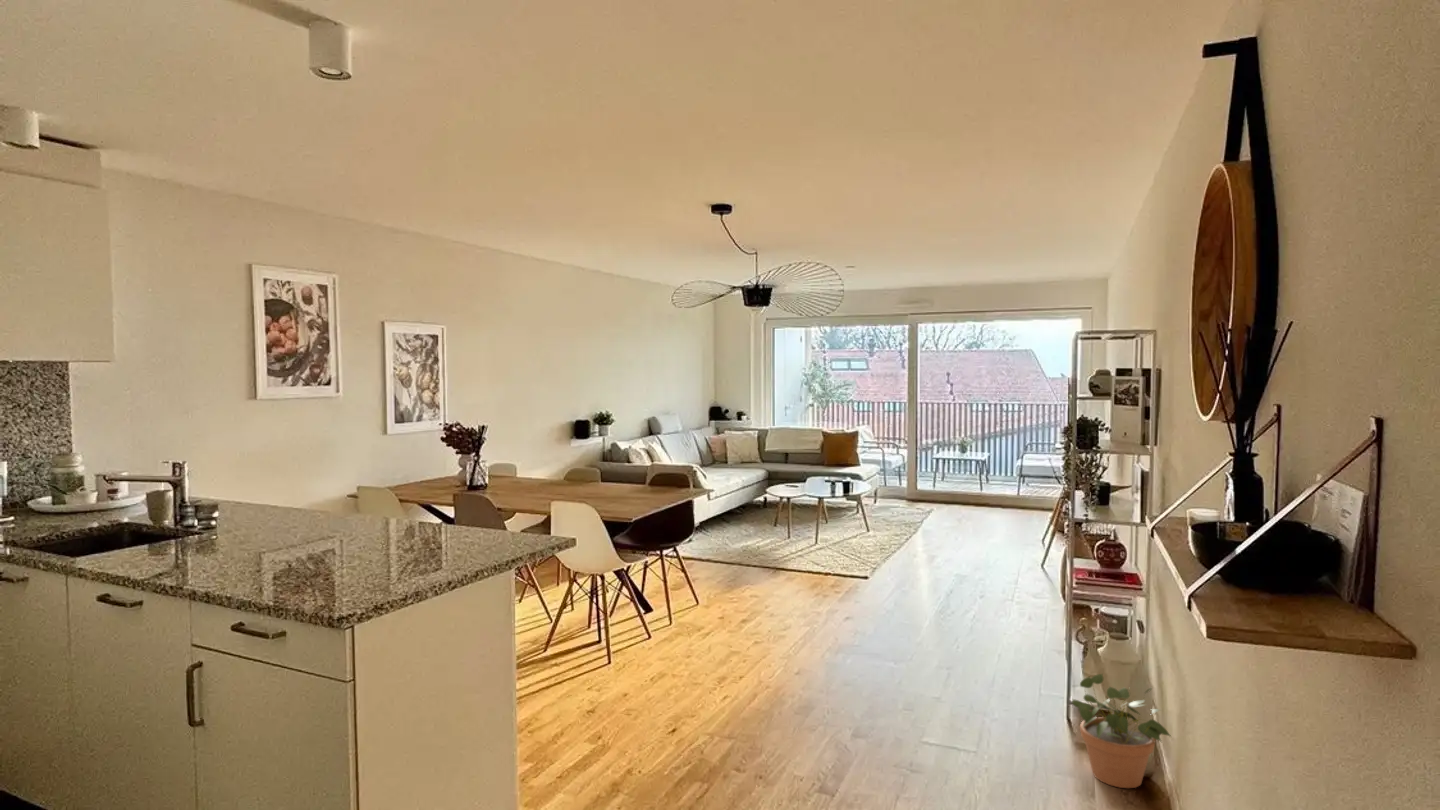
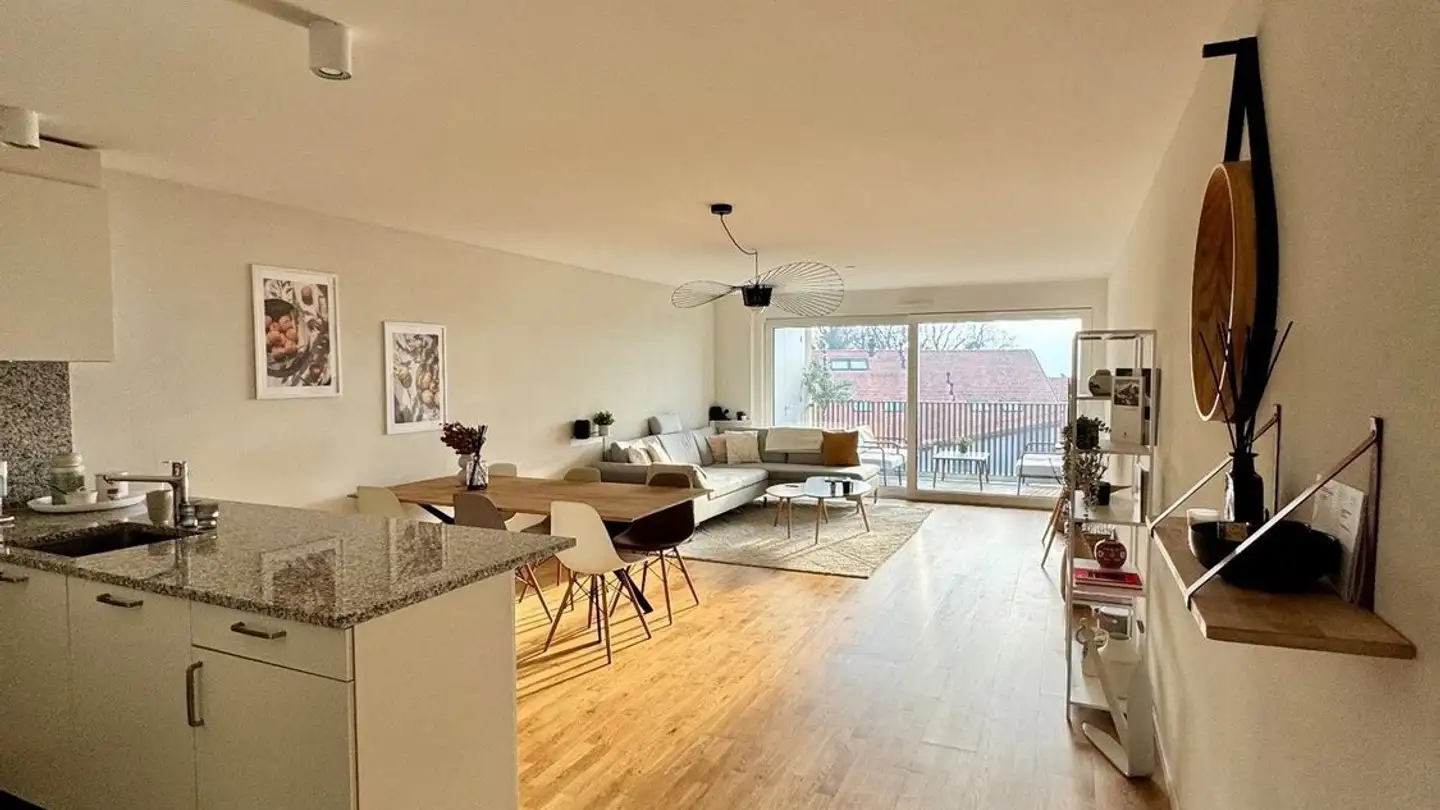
- potted plant [1071,673,1172,789]
